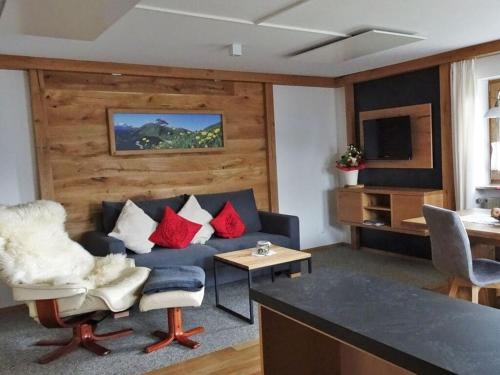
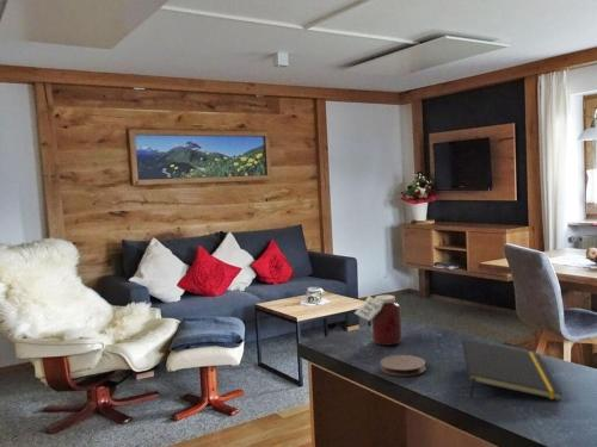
+ notepad [461,339,562,402]
+ jar [353,294,404,347]
+ coaster [378,354,427,377]
